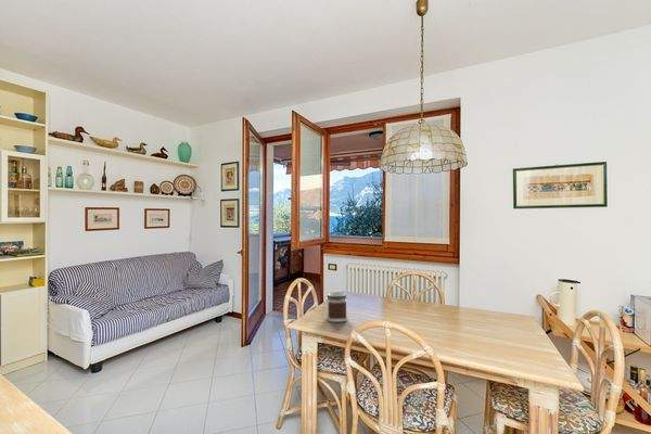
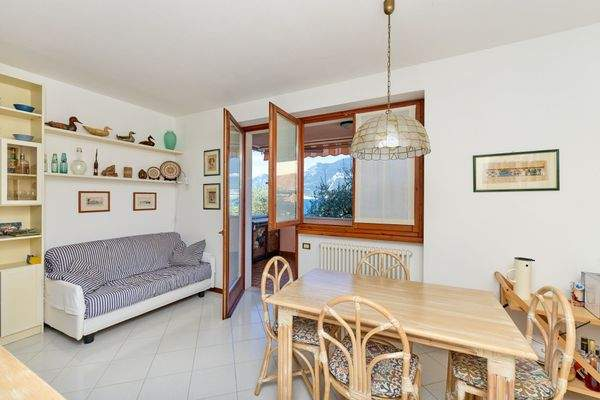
- jar [326,291,348,323]
